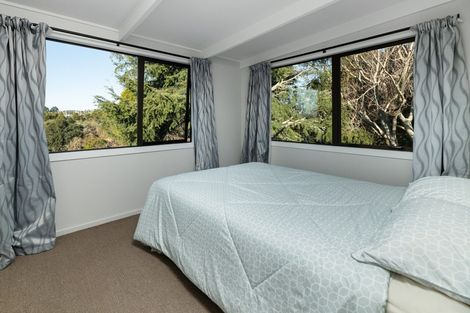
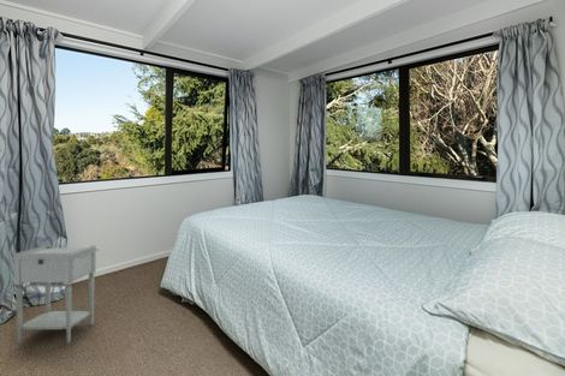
+ nightstand [10,244,100,345]
